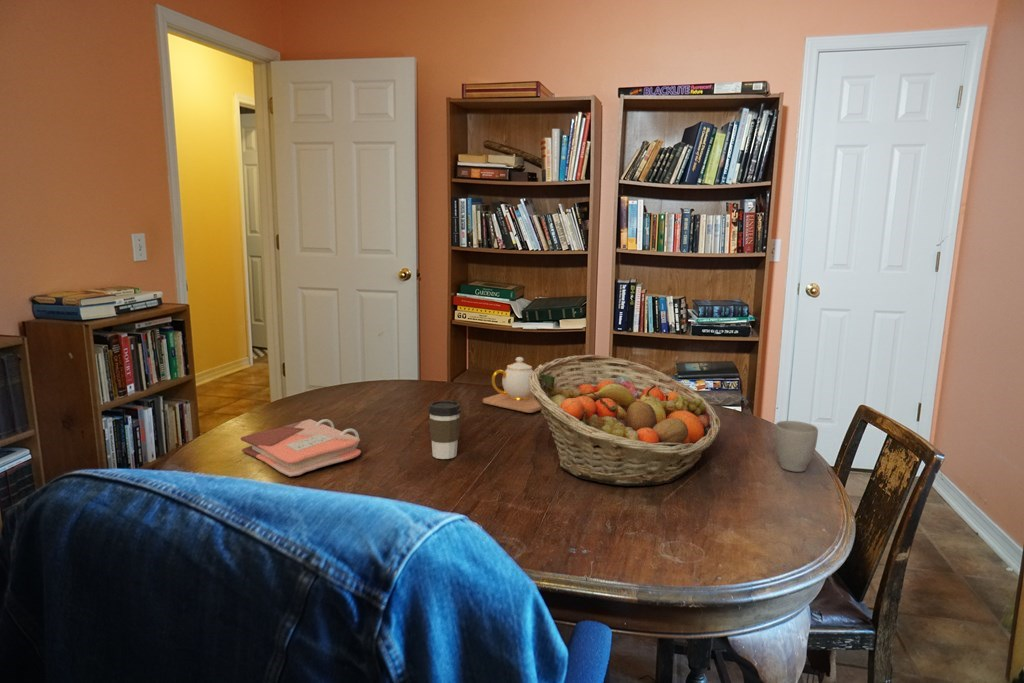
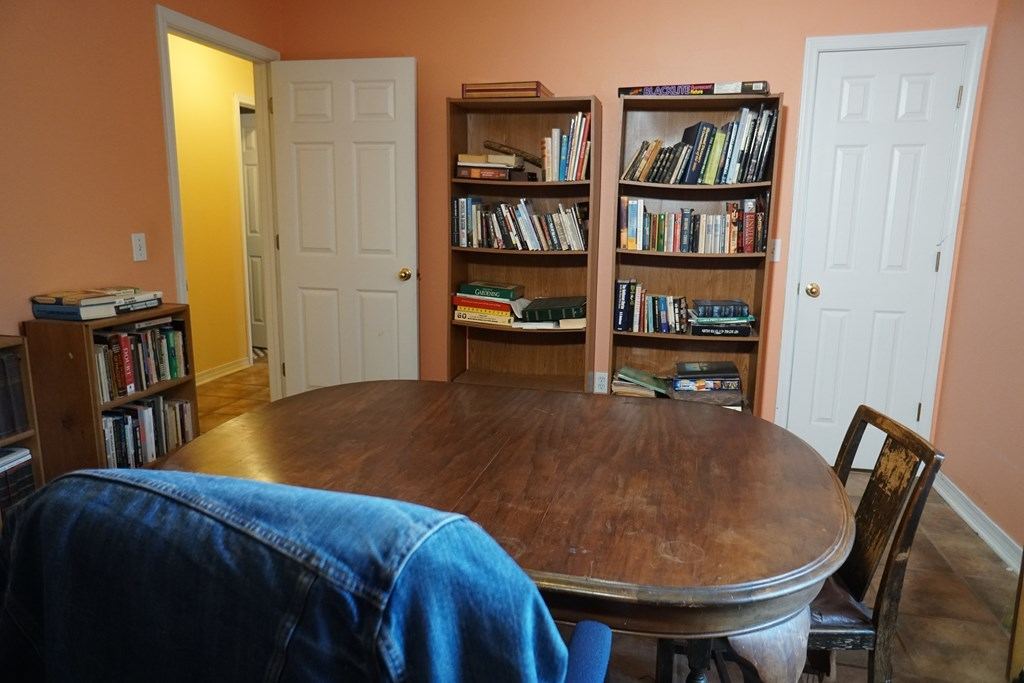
- mug [774,420,819,473]
- phonebook [239,418,362,478]
- teapot [482,356,543,414]
- coffee cup [427,400,462,460]
- fruit basket [529,354,722,487]
